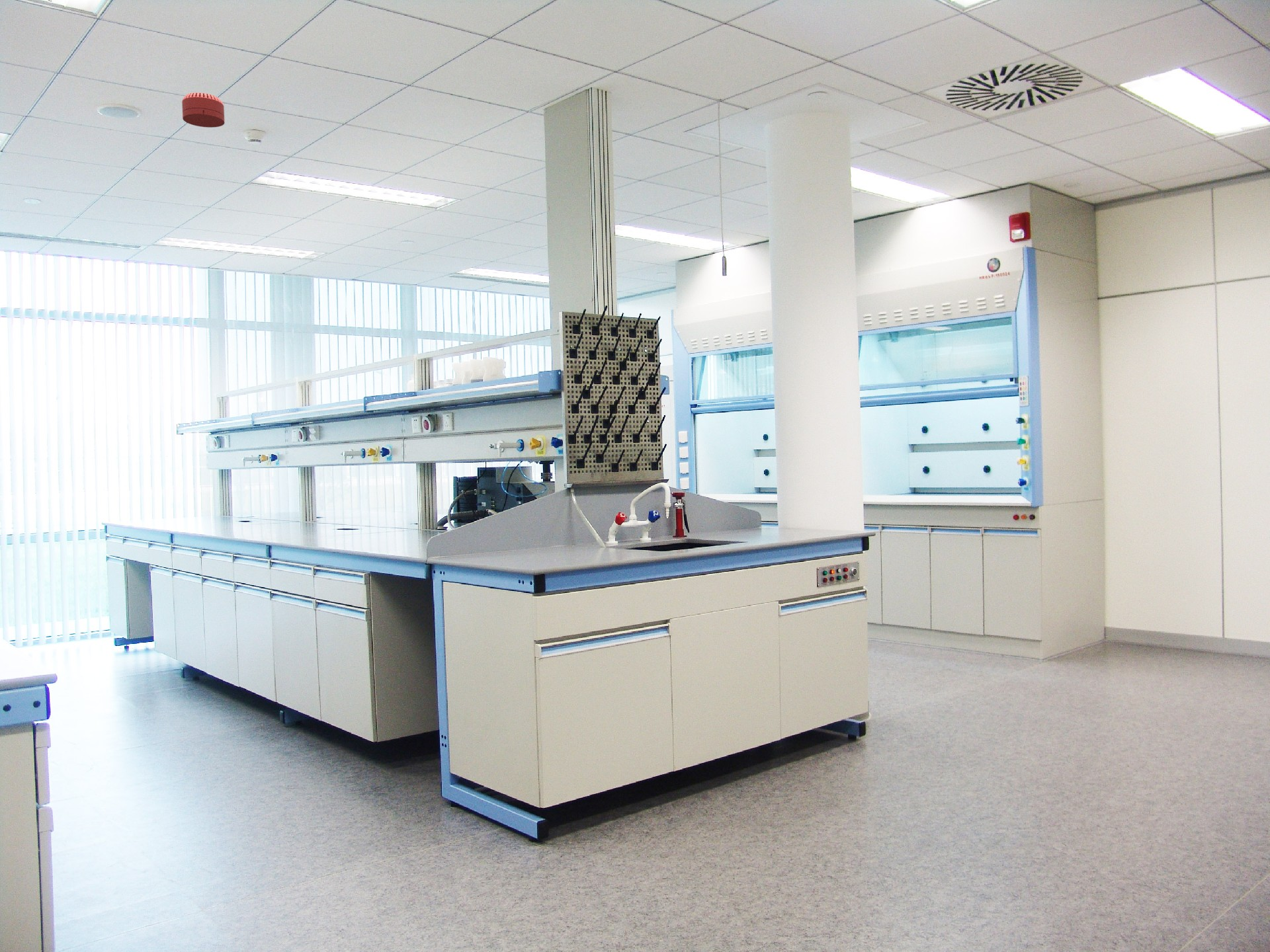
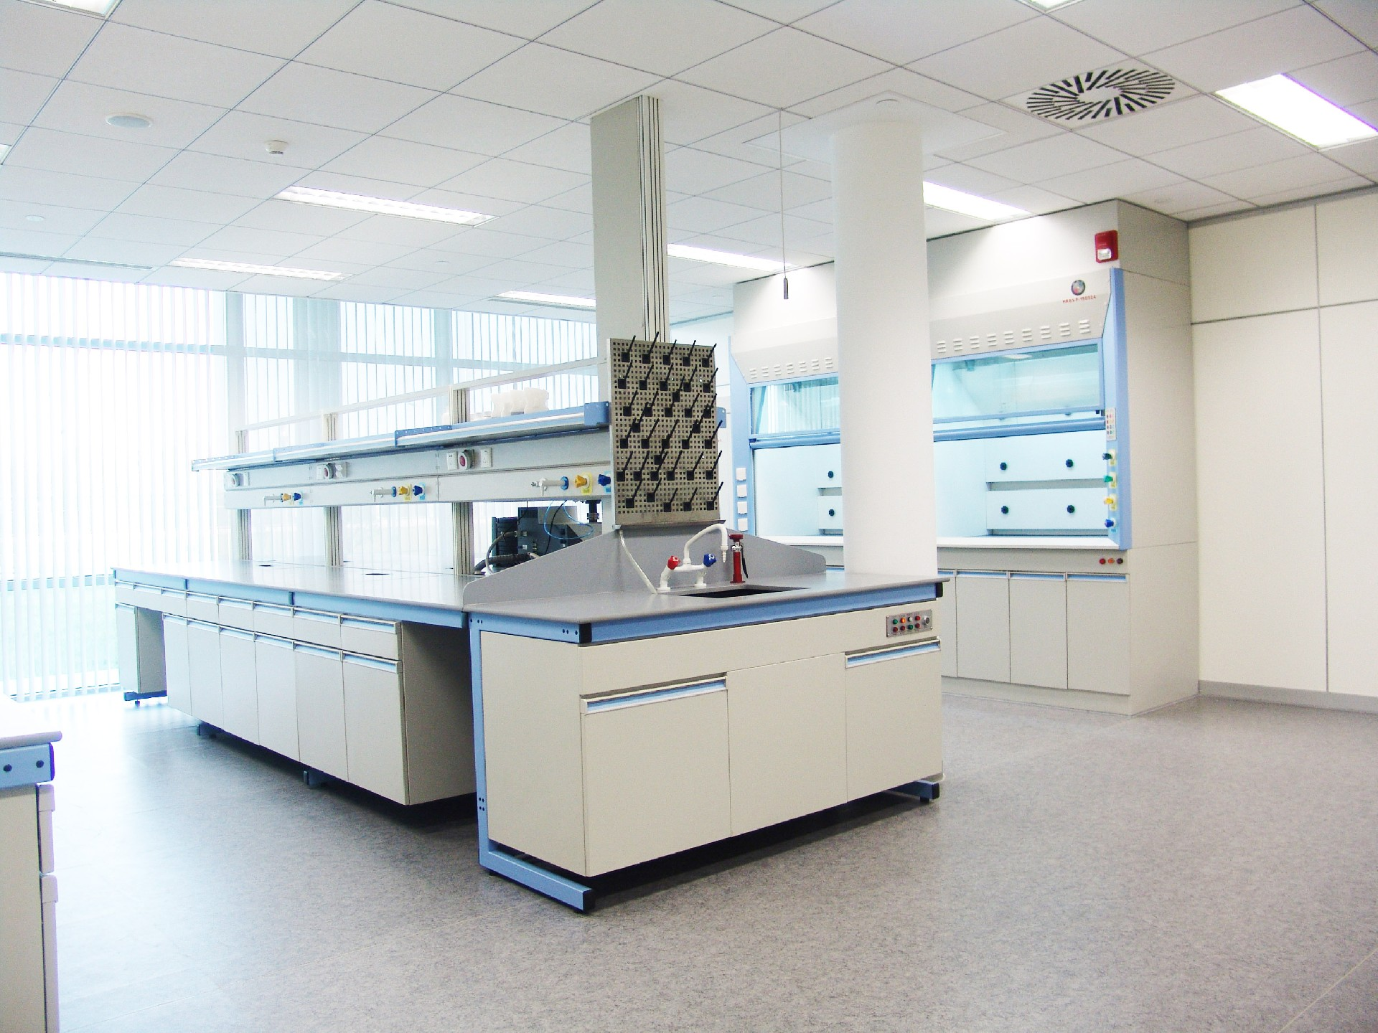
- smoke detector [181,92,225,128]
